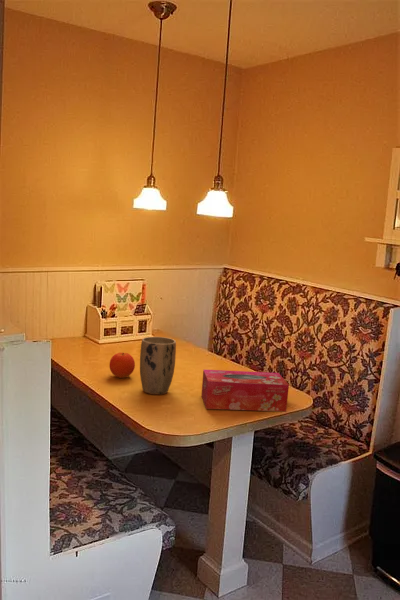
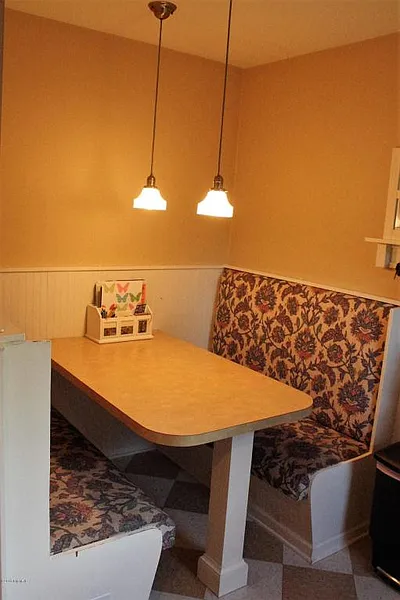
- tissue box [200,369,290,413]
- plant pot [139,336,177,396]
- fruit [109,352,136,379]
